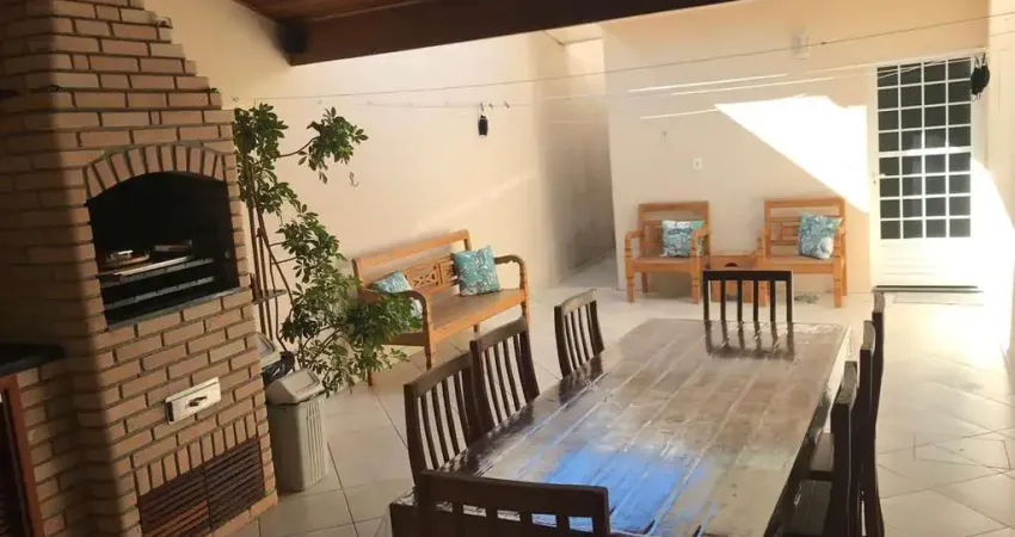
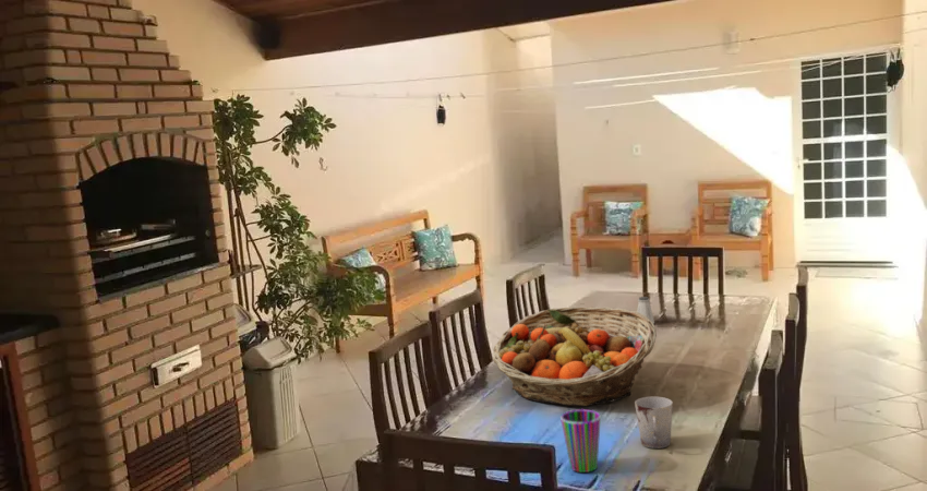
+ cup [559,408,602,474]
+ cup [634,396,674,450]
+ fruit basket [491,306,658,407]
+ saltshaker [636,296,655,325]
